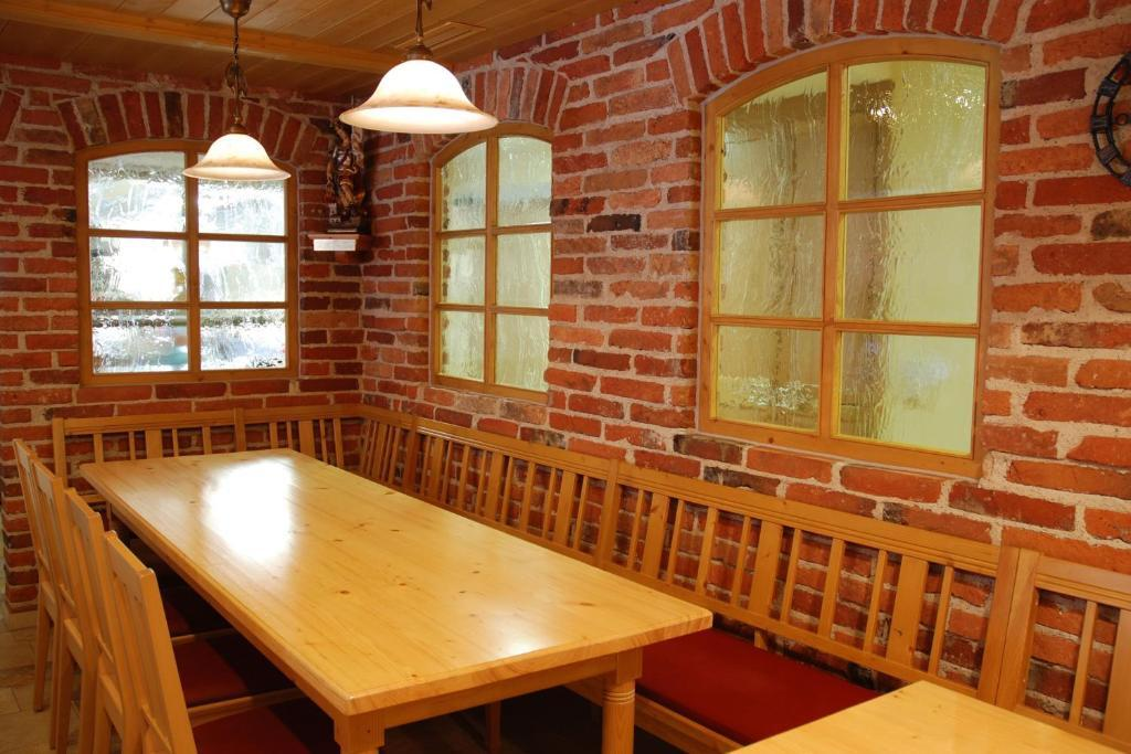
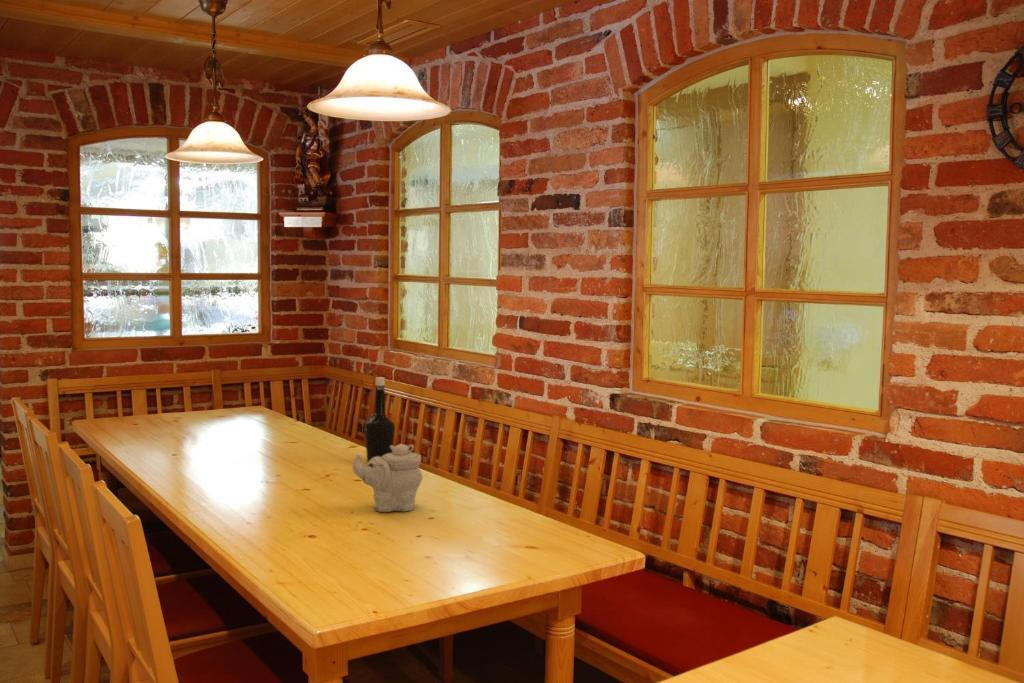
+ bottle [364,376,396,463]
+ teapot [351,443,424,513]
